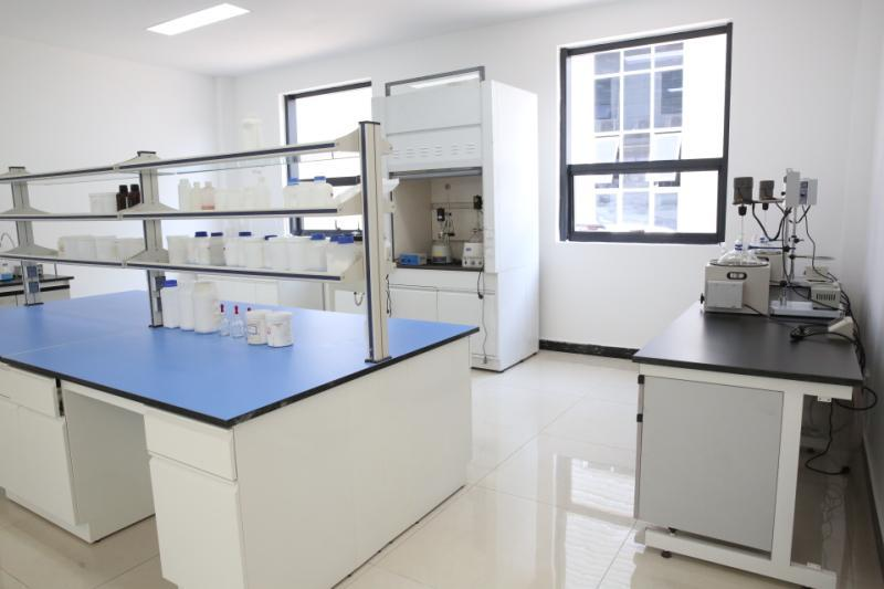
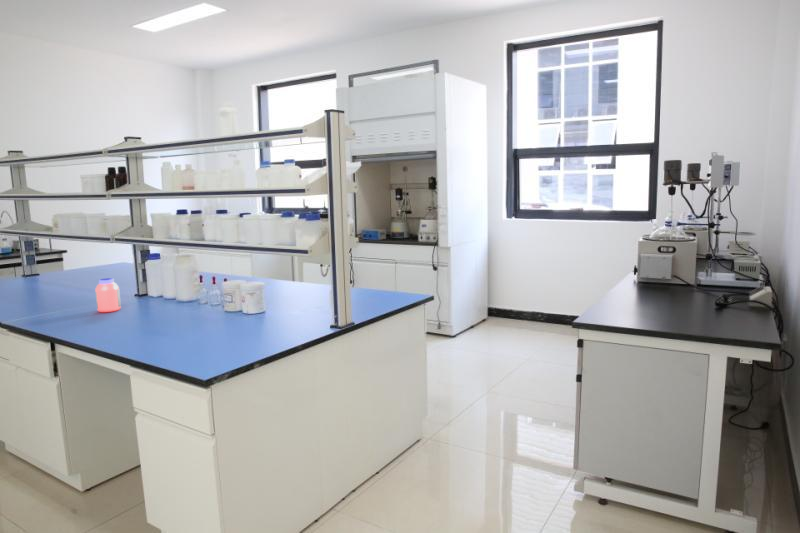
+ jar [94,277,122,313]
